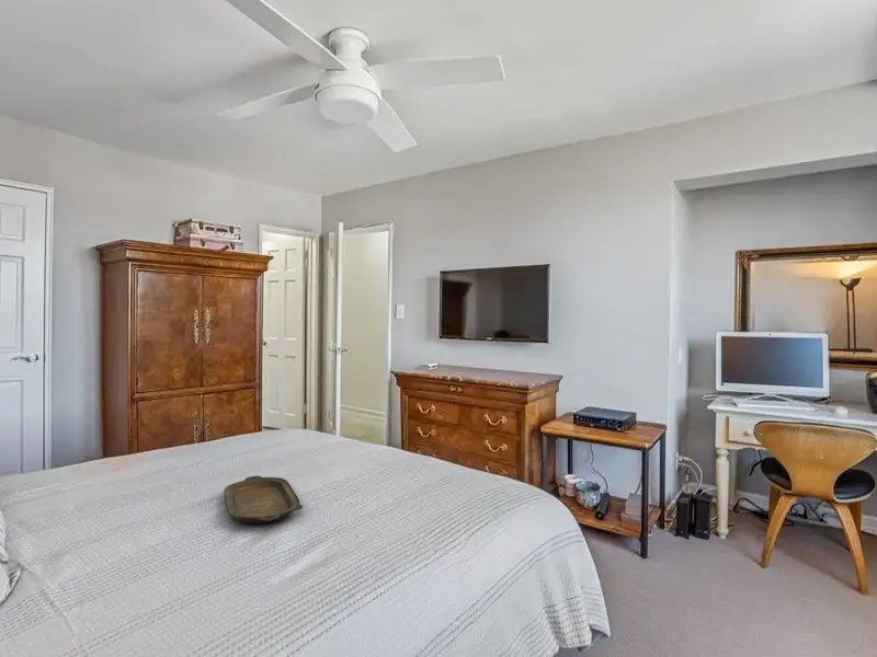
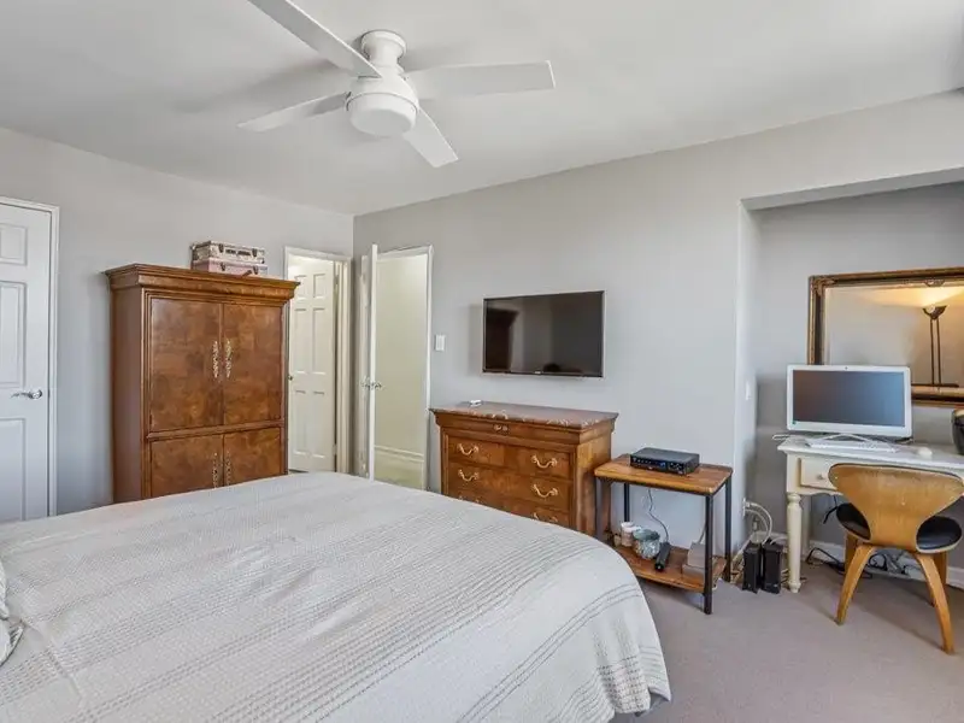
- serving tray [223,475,304,525]
